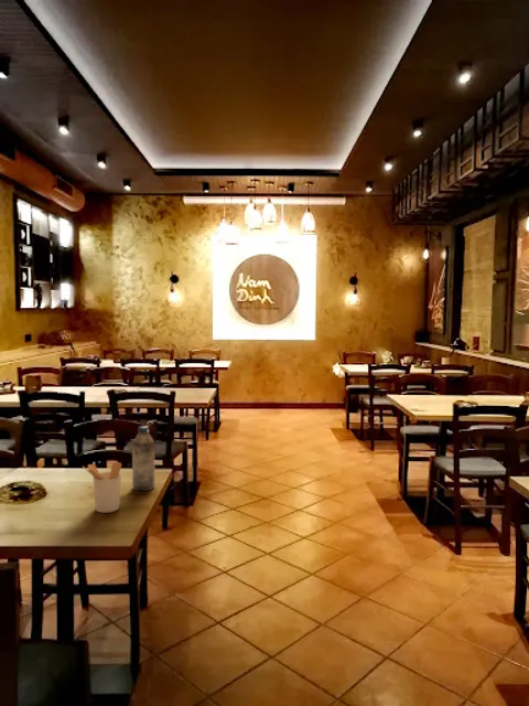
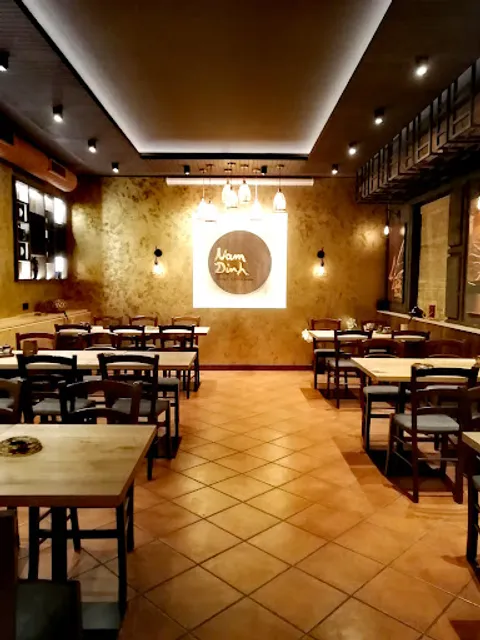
- water bottle [131,425,155,492]
- utensil holder [82,461,122,514]
